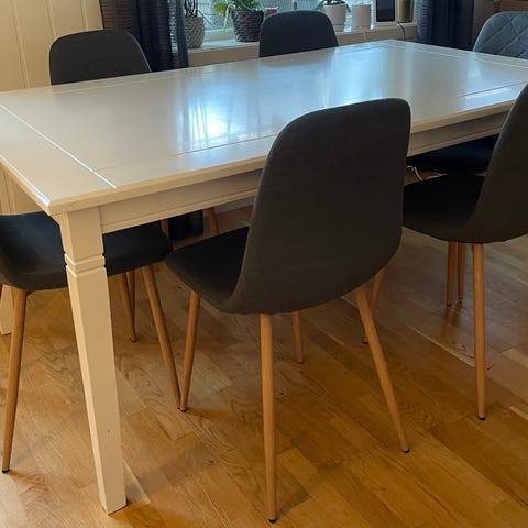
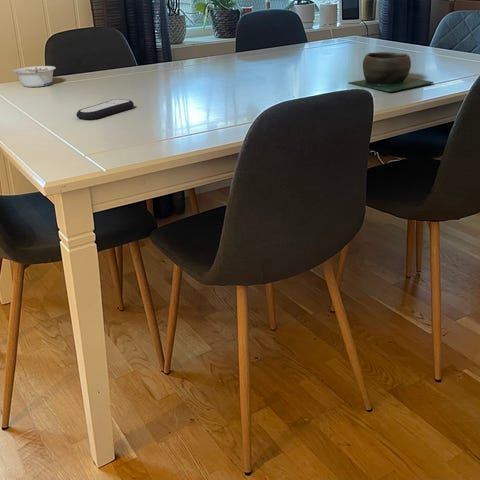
+ remote control [75,98,135,121]
+ legume [12,65,56,88]
+ bowl [347,51,435,93]
